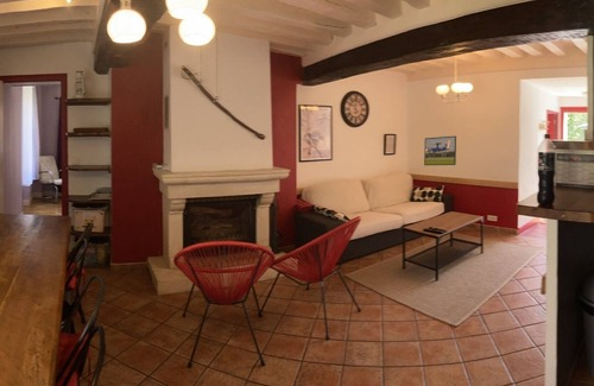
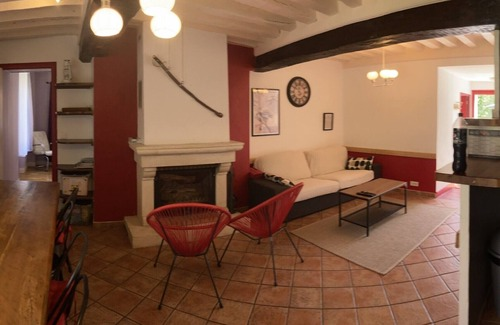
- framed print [423,135,457,166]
